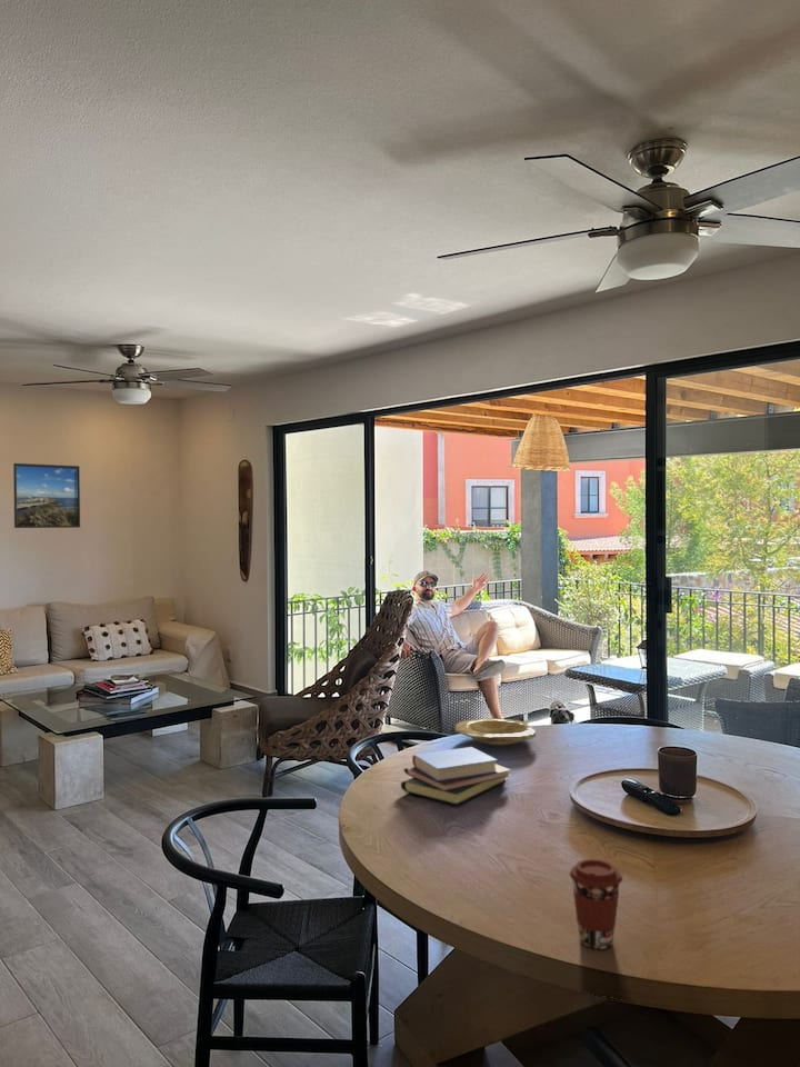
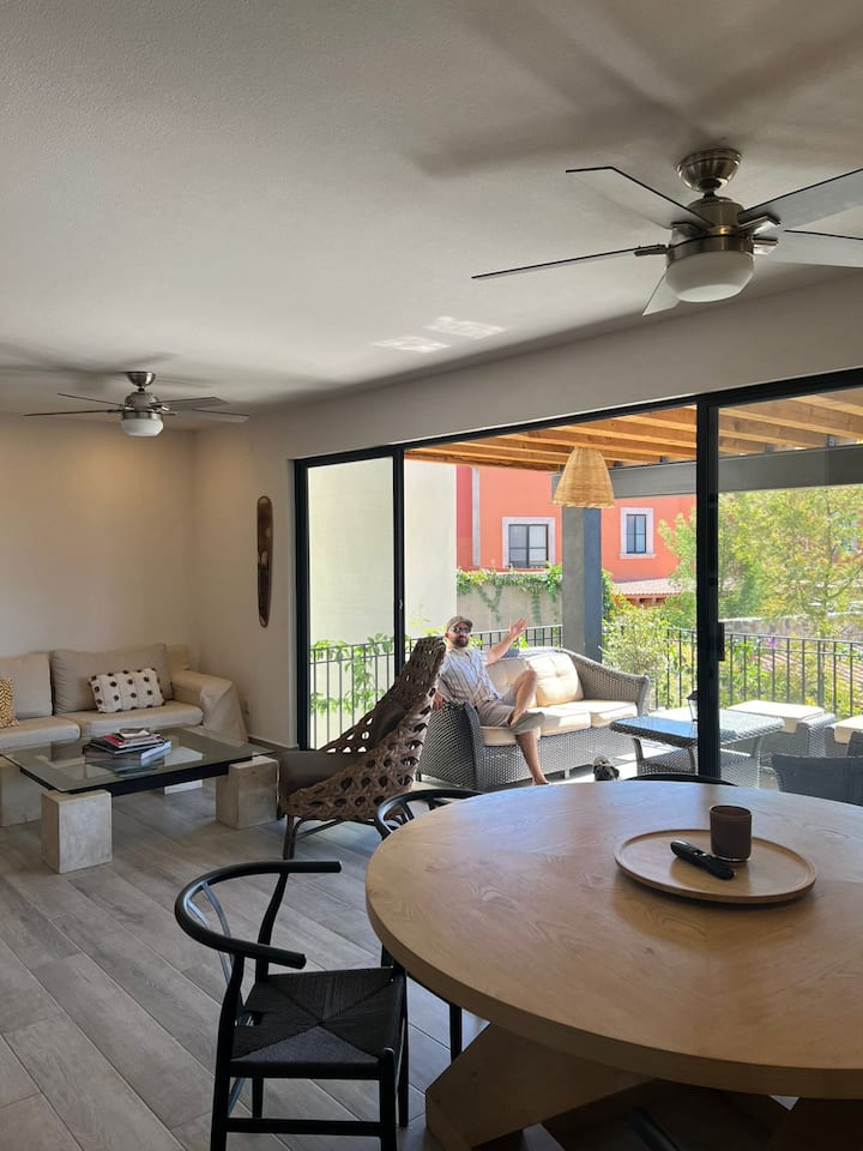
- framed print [12,462,81,529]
- plate [454,717,537,746]
- coffee cup [569,858,623,950]
- book [400,746,512,806]
